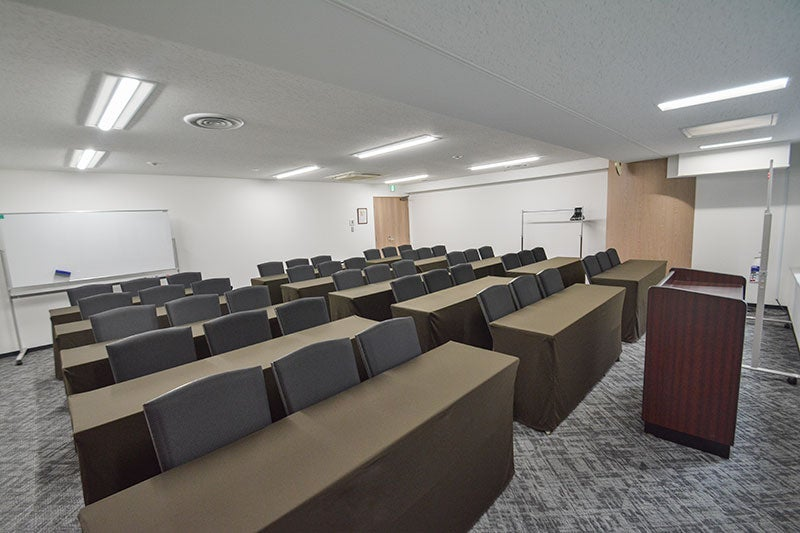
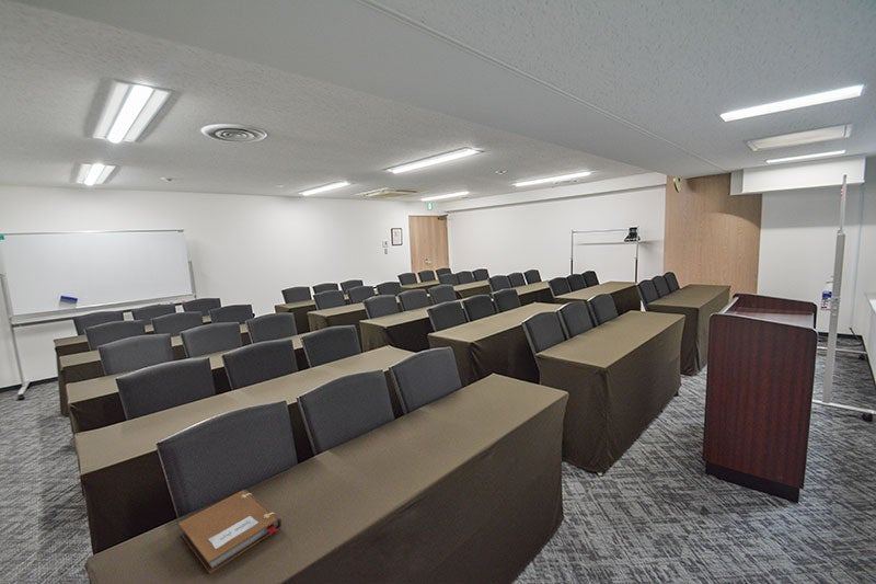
+ notebook [177,489,283,574]
